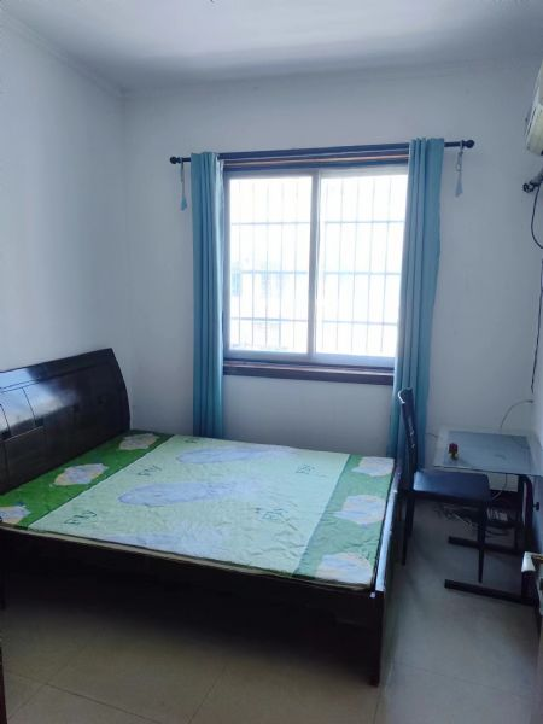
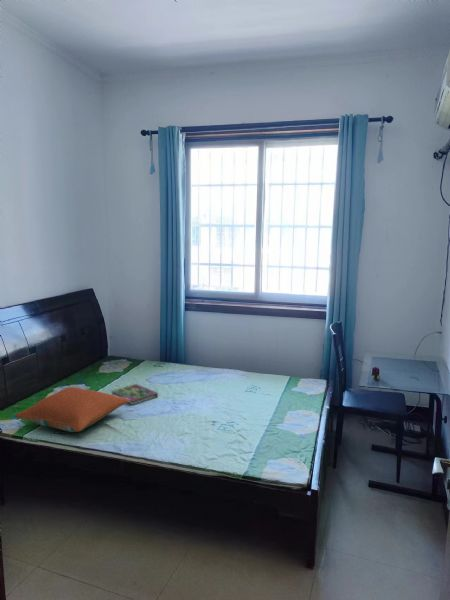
+ book [110,383,159,406]
+ pillow [14,386,130,433]
